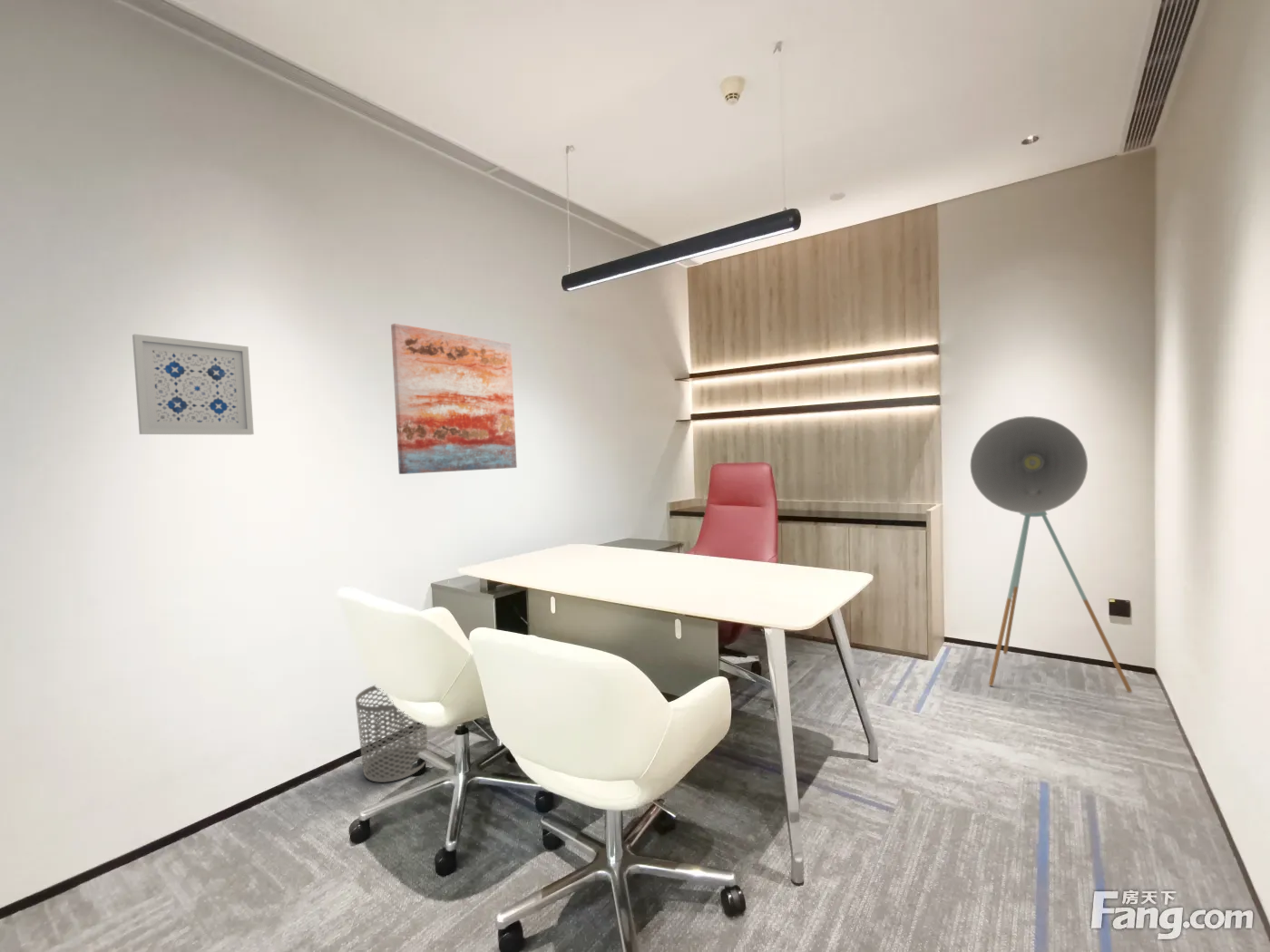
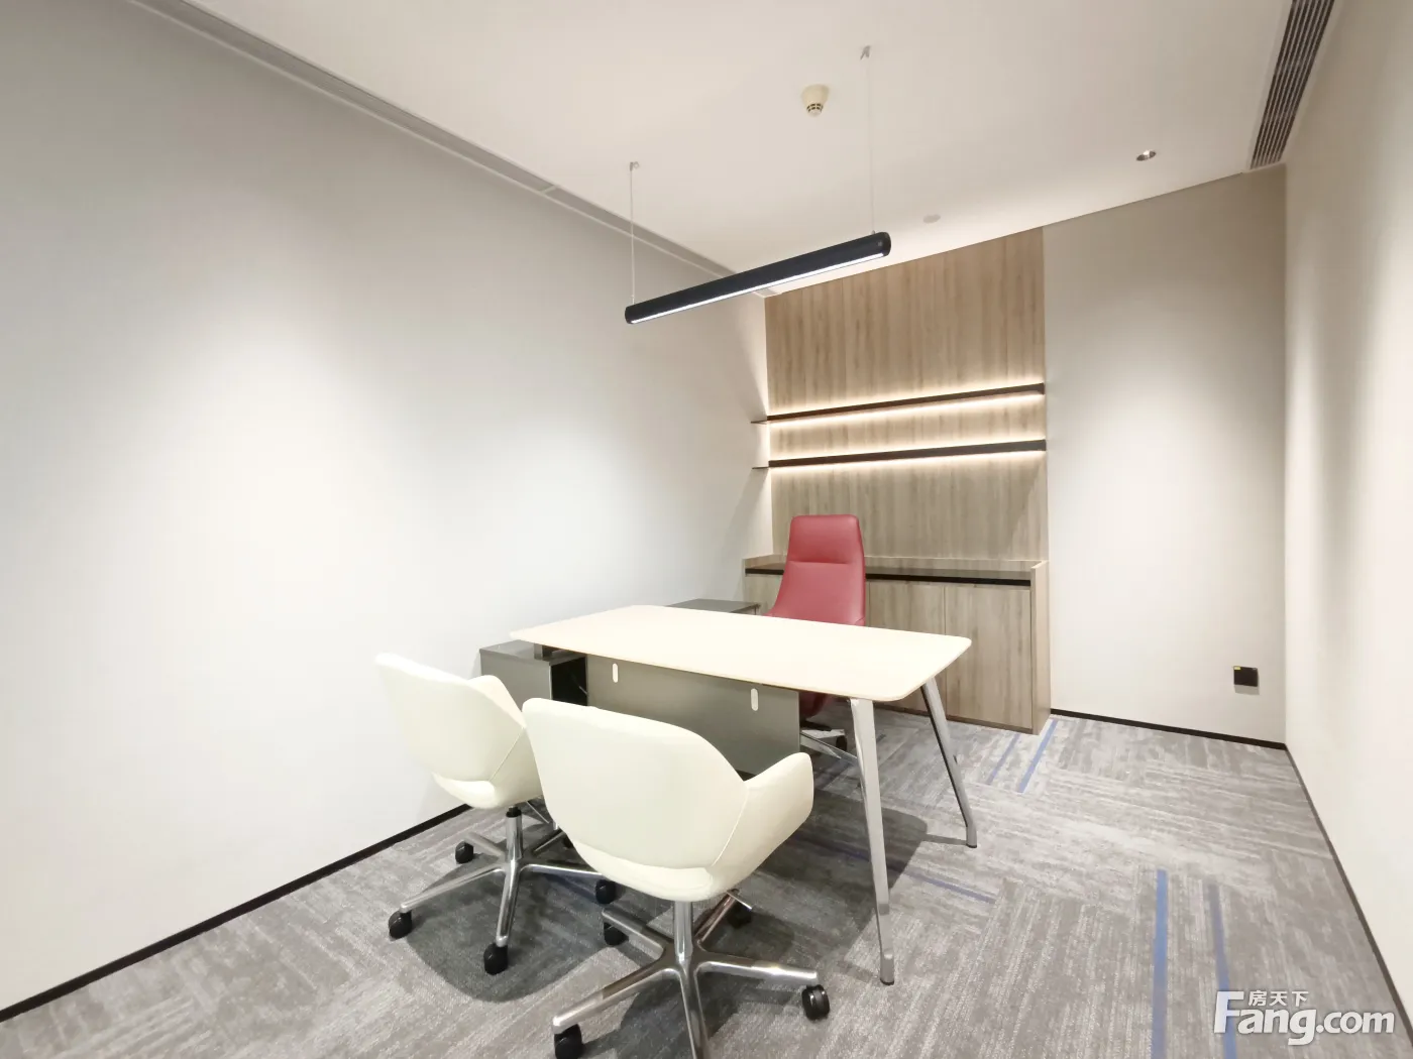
- waste bin [355,685,428,783]
- wall art [390,323,518,475]
- floor lamp [970,415,1133,694]
- wall art [132,333,255,435]
